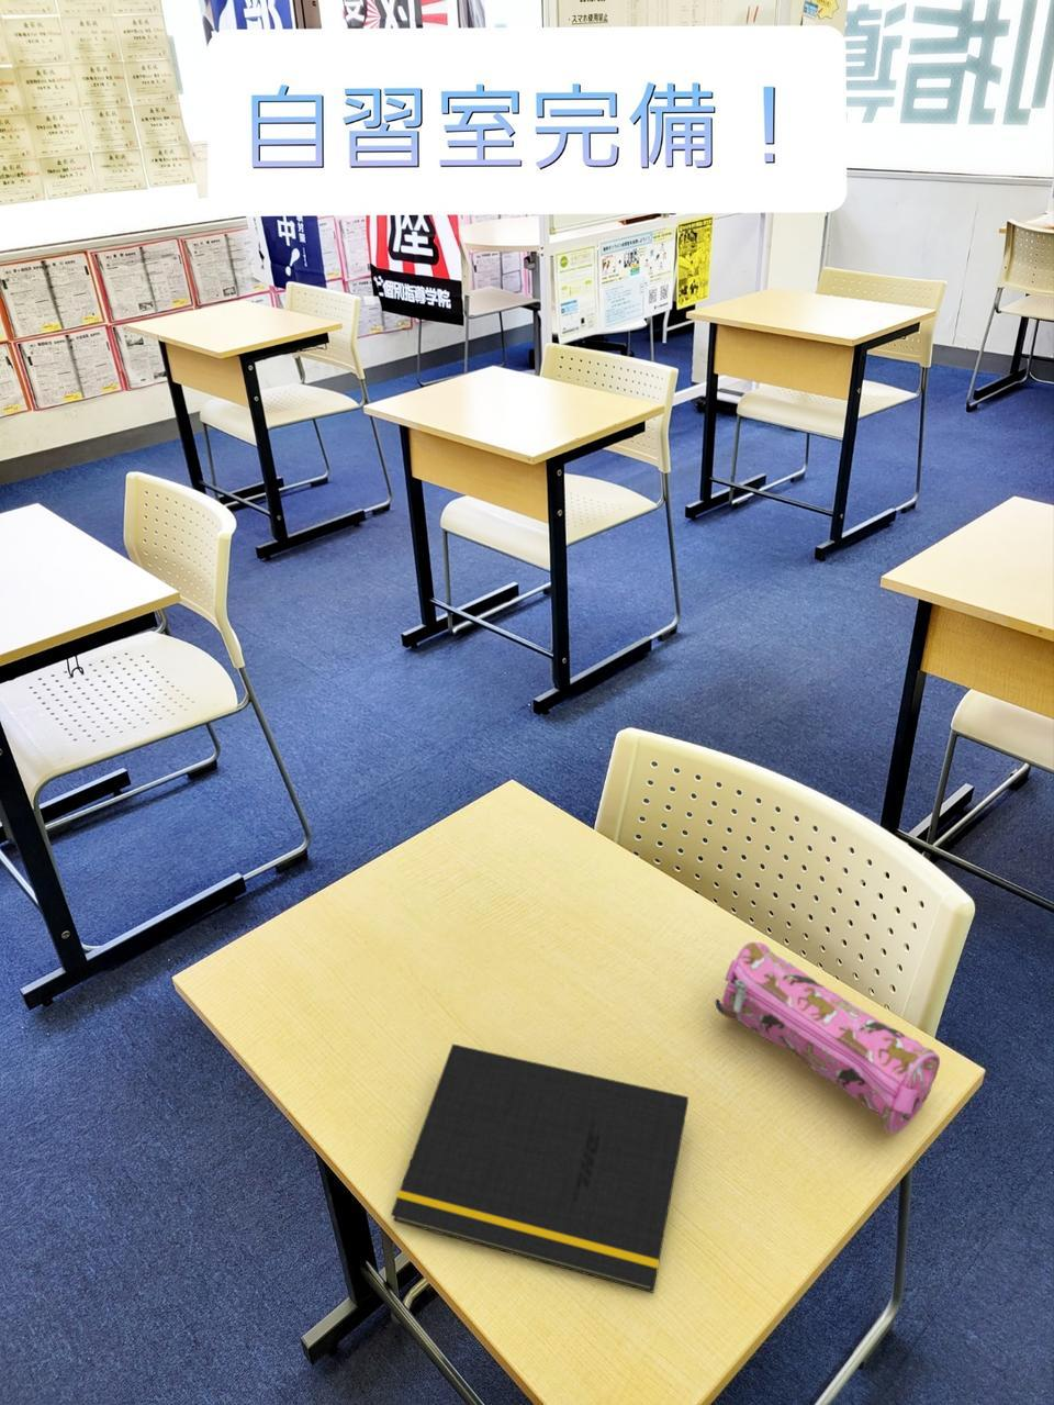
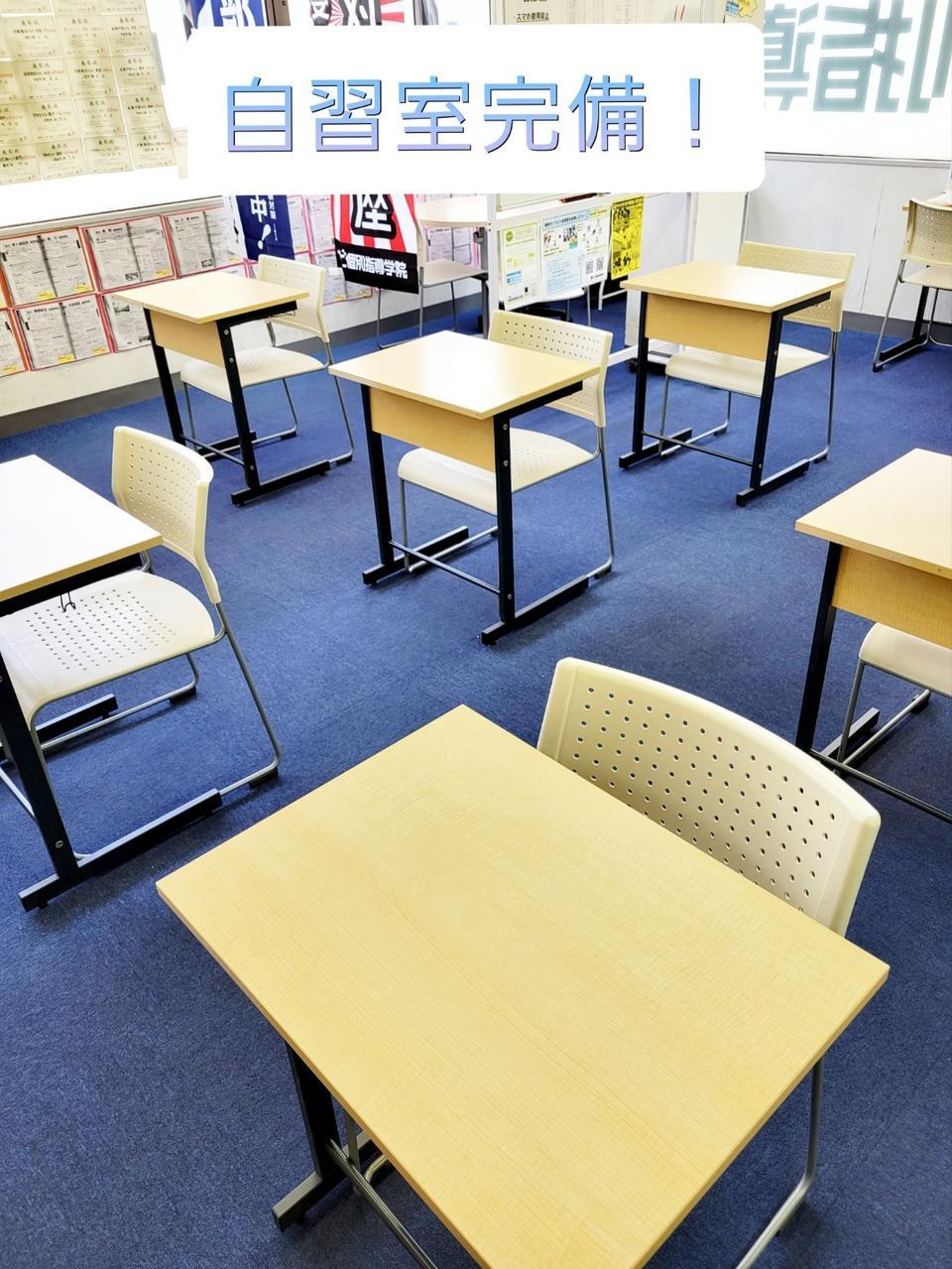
- notepad [390,1043,690,1294]
- pencil case [714,941,941,1135]
